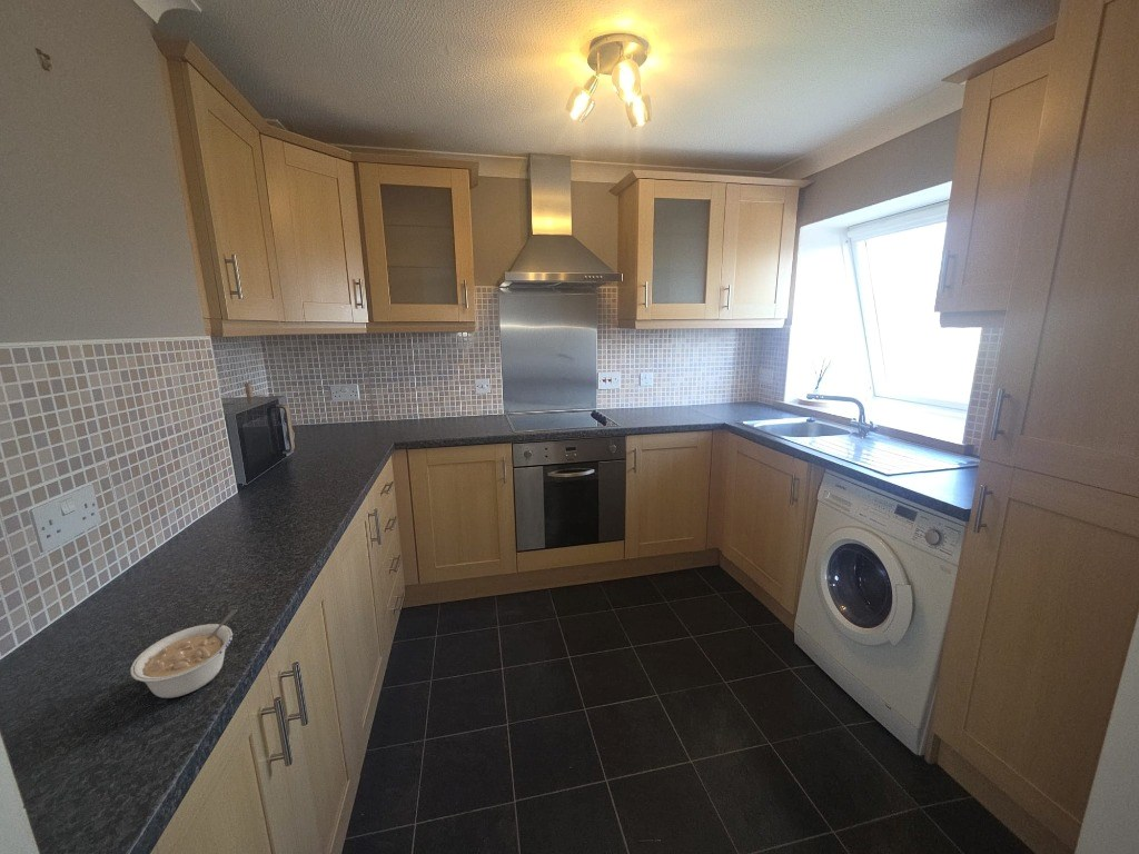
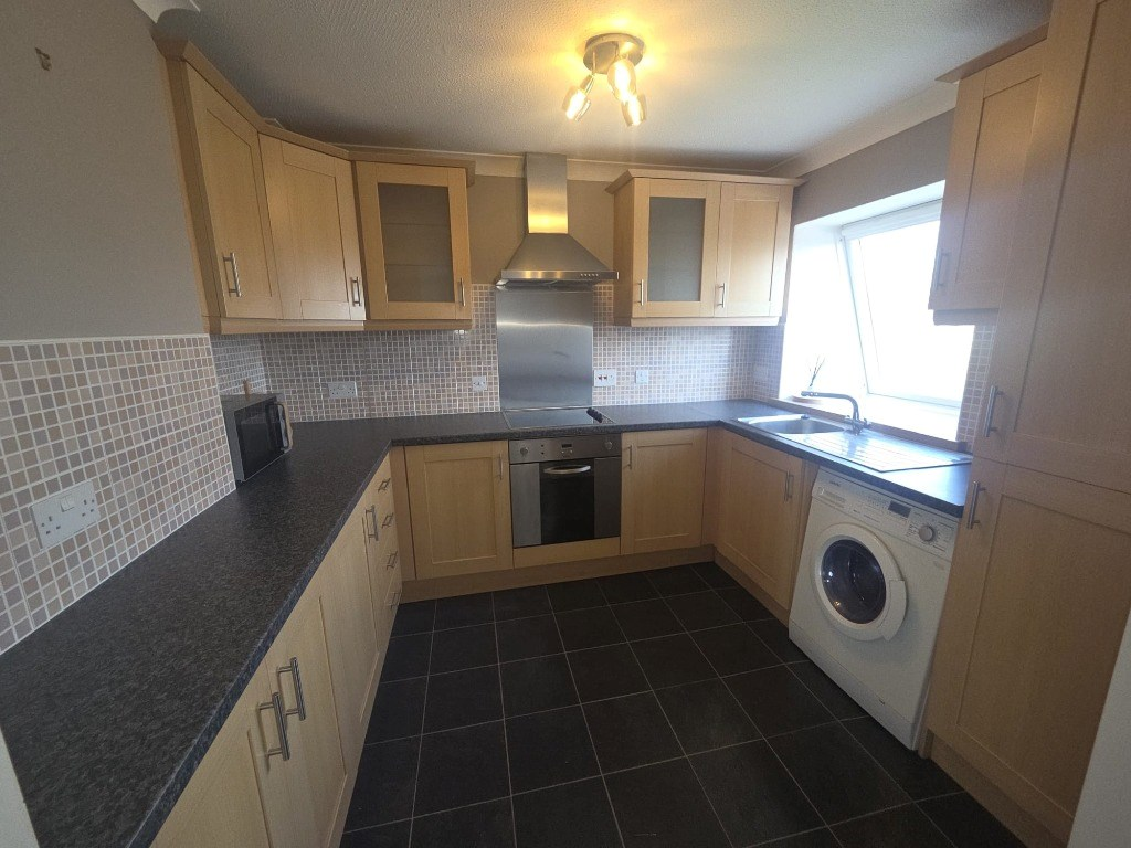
- legume [129,608,238,699]
